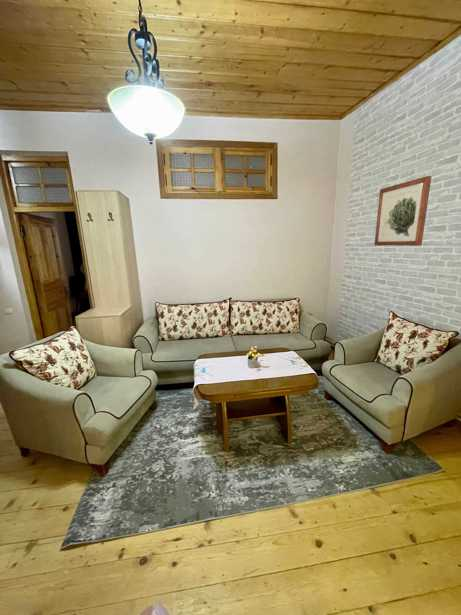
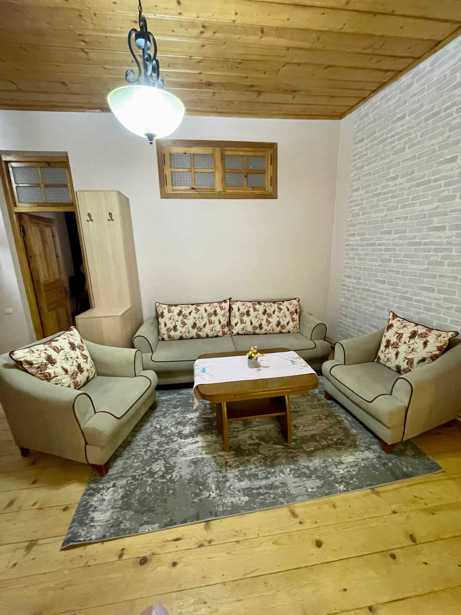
- wall art [373,175,432,247]
